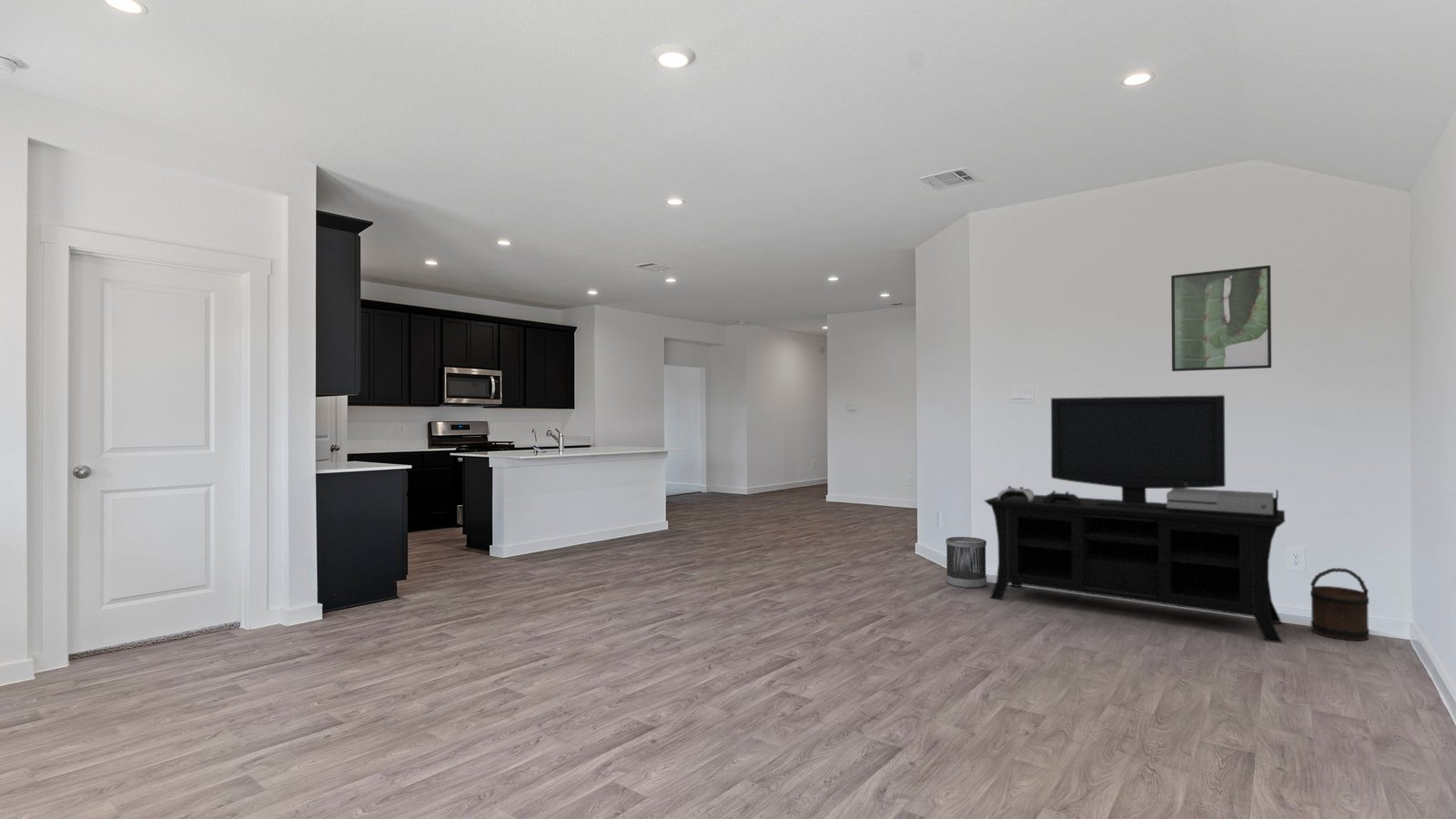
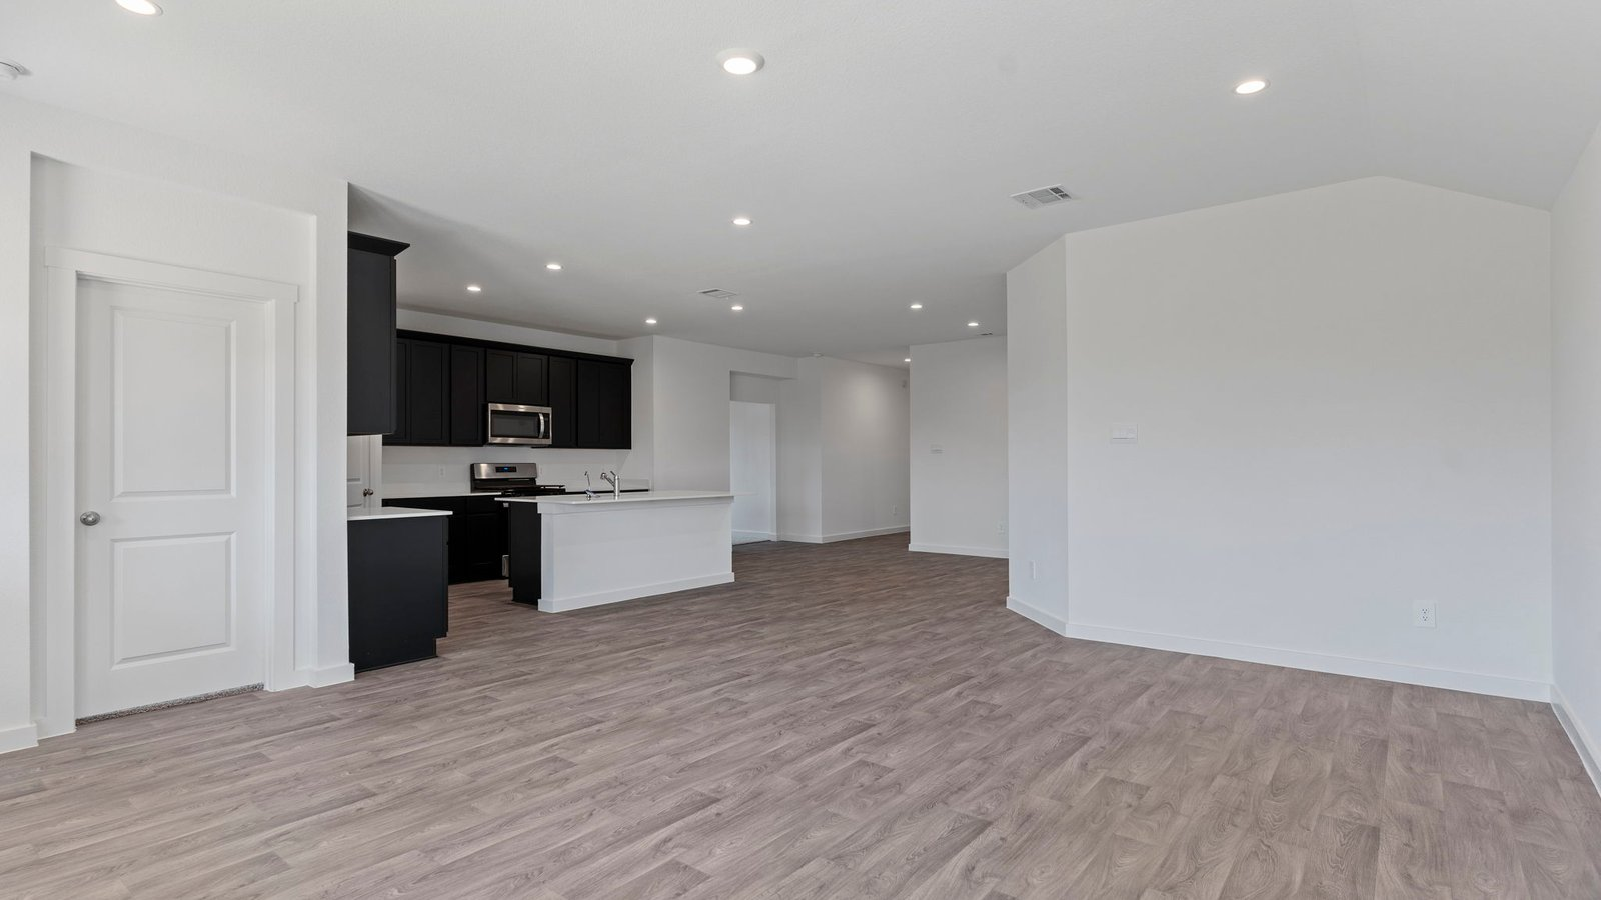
- wastebasket [945,536,987,589]
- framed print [1170,265,1272,372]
- media console [983,394,1286,644]
- bucket [1309,567,1370,642]
